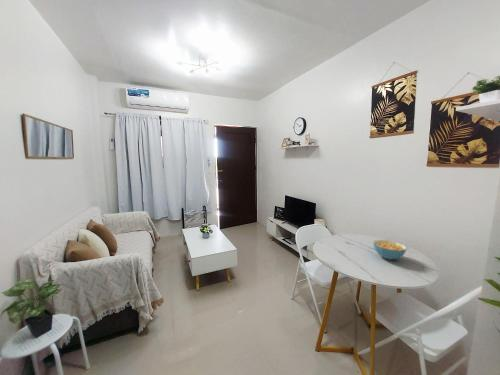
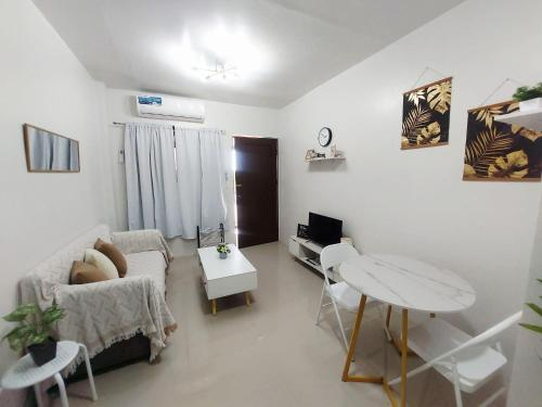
- cereal bowl [372,239,408,261]
